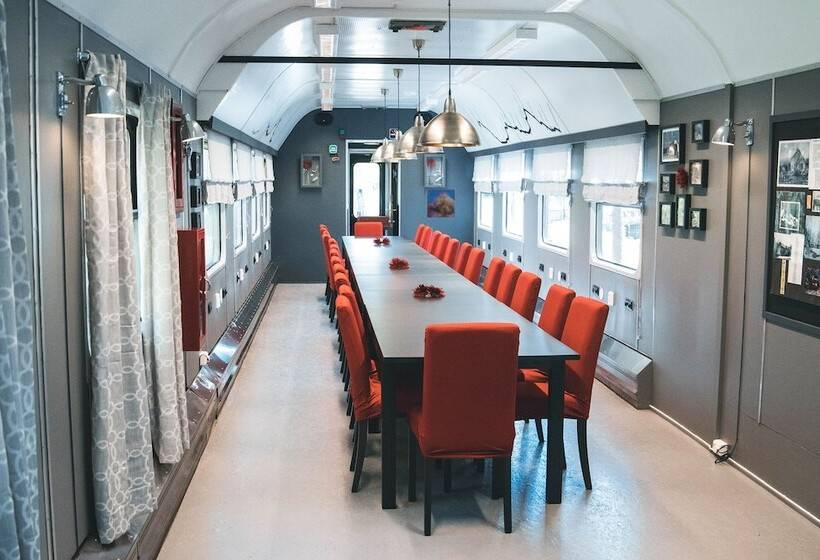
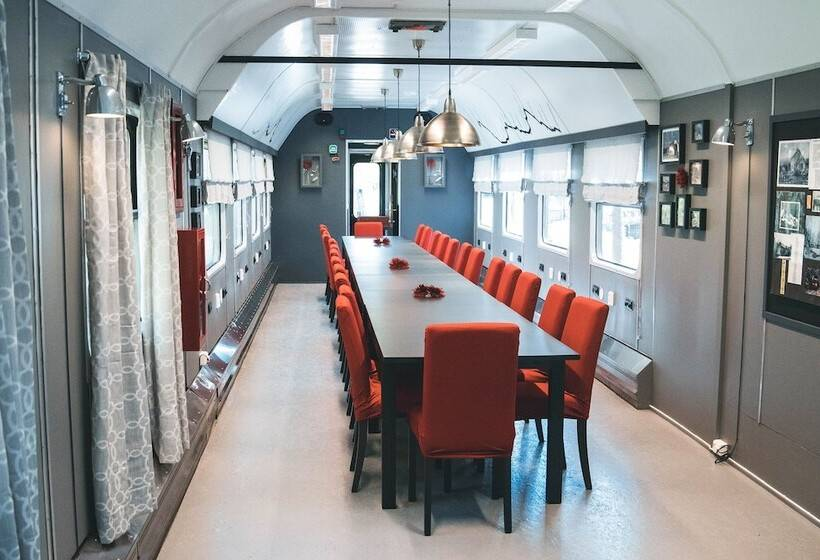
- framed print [425,188,456,219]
